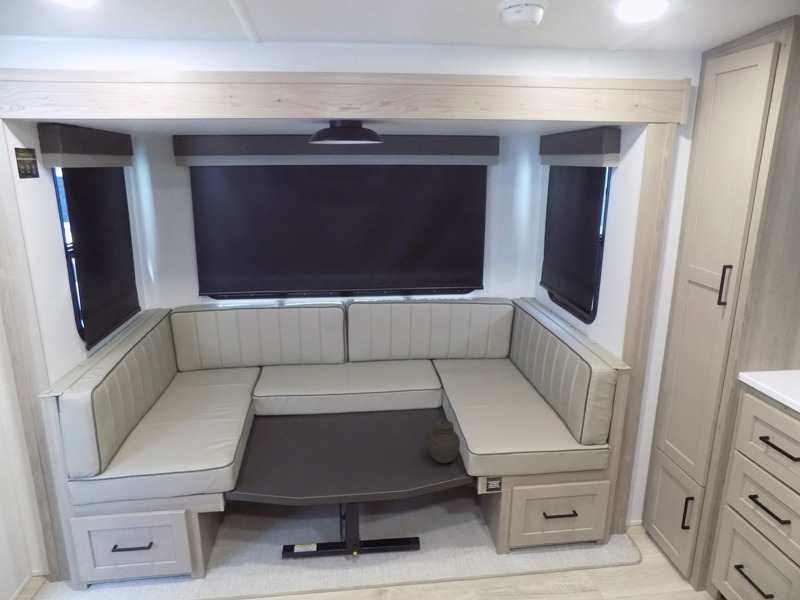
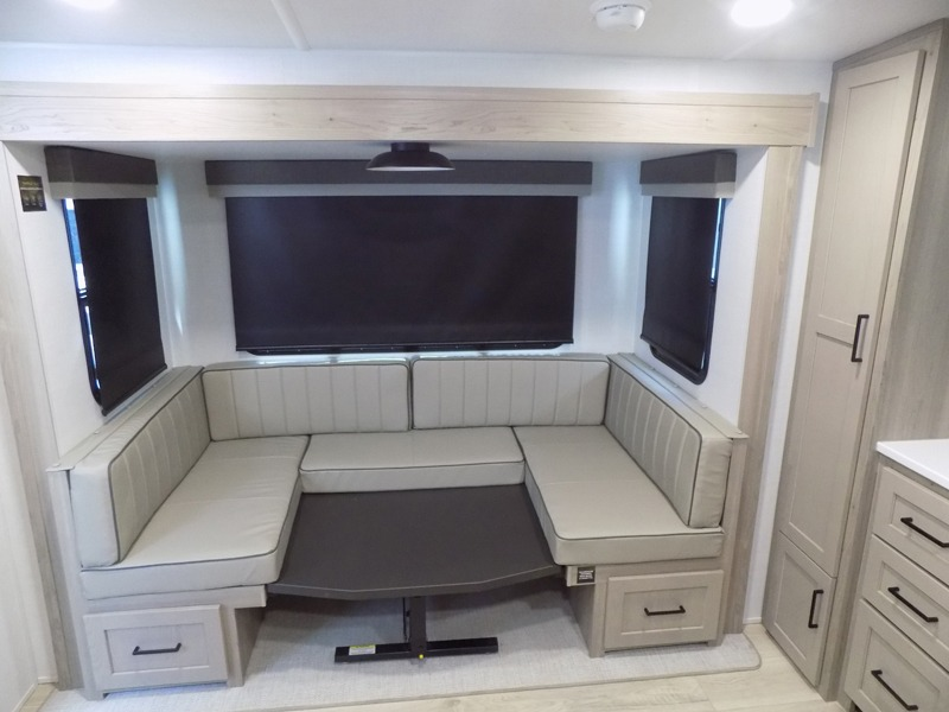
- jar [427,418,461,464]
